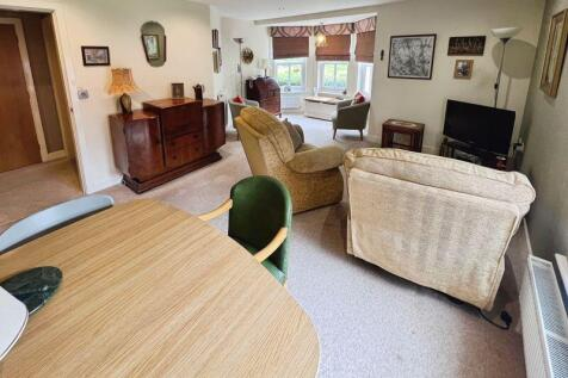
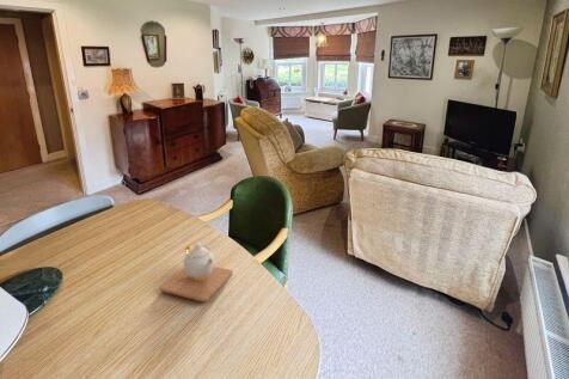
+ teapot [159,242,234,302]
